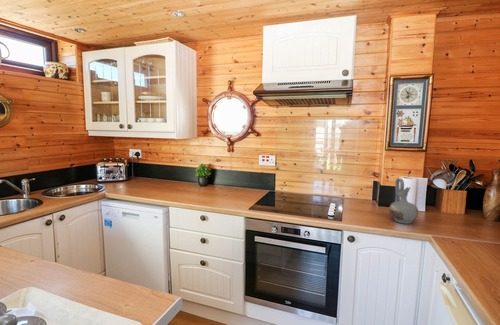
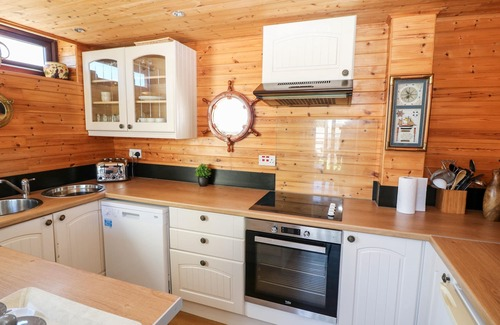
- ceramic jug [388,177,419,225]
